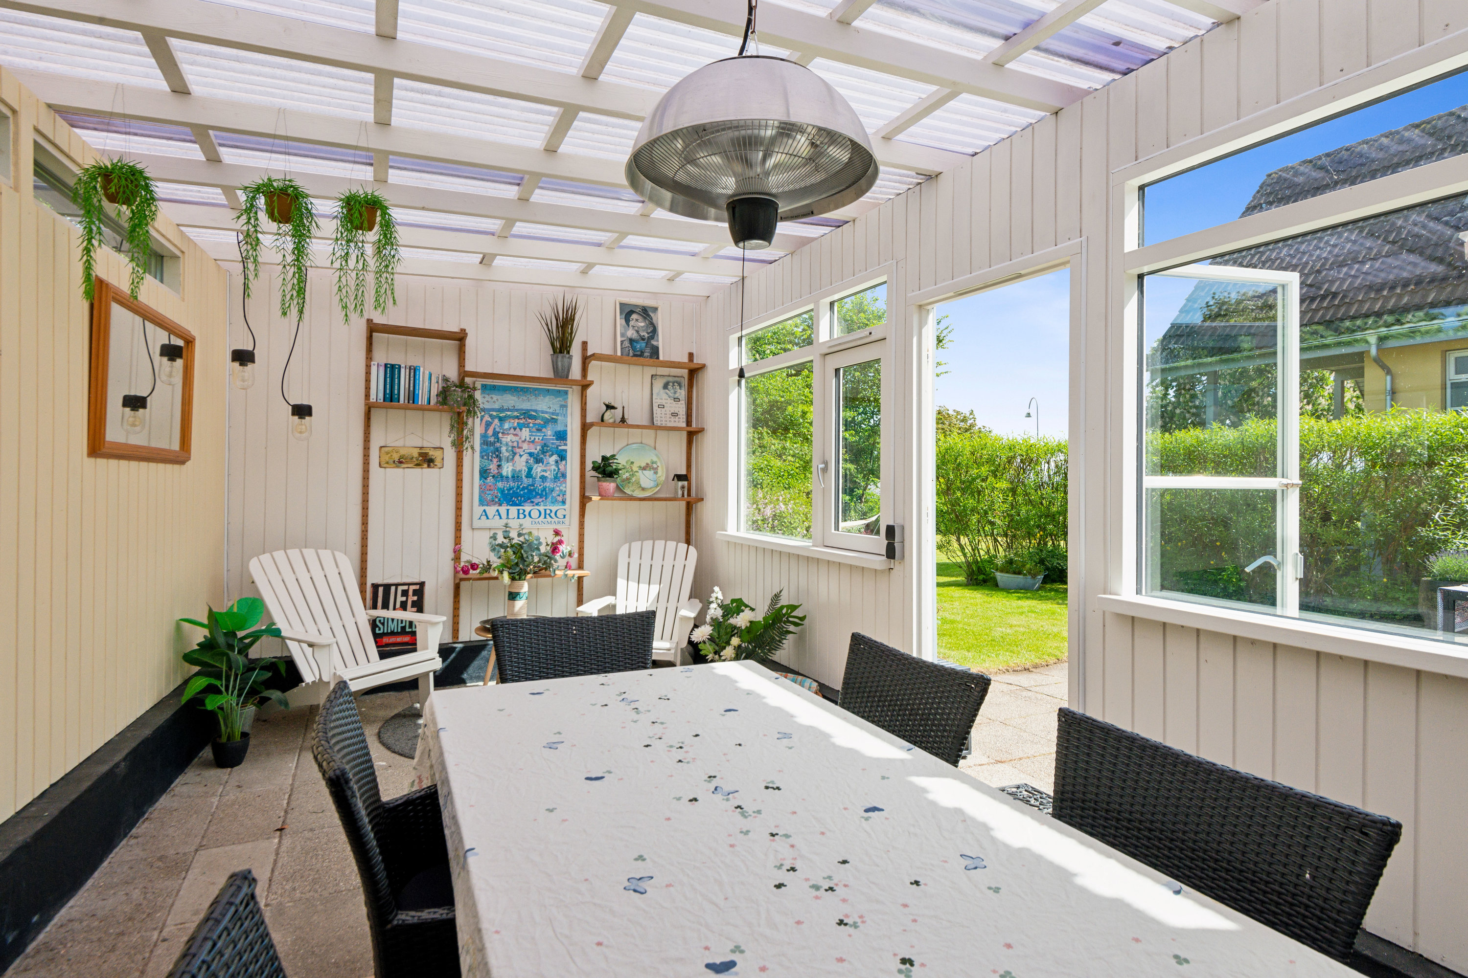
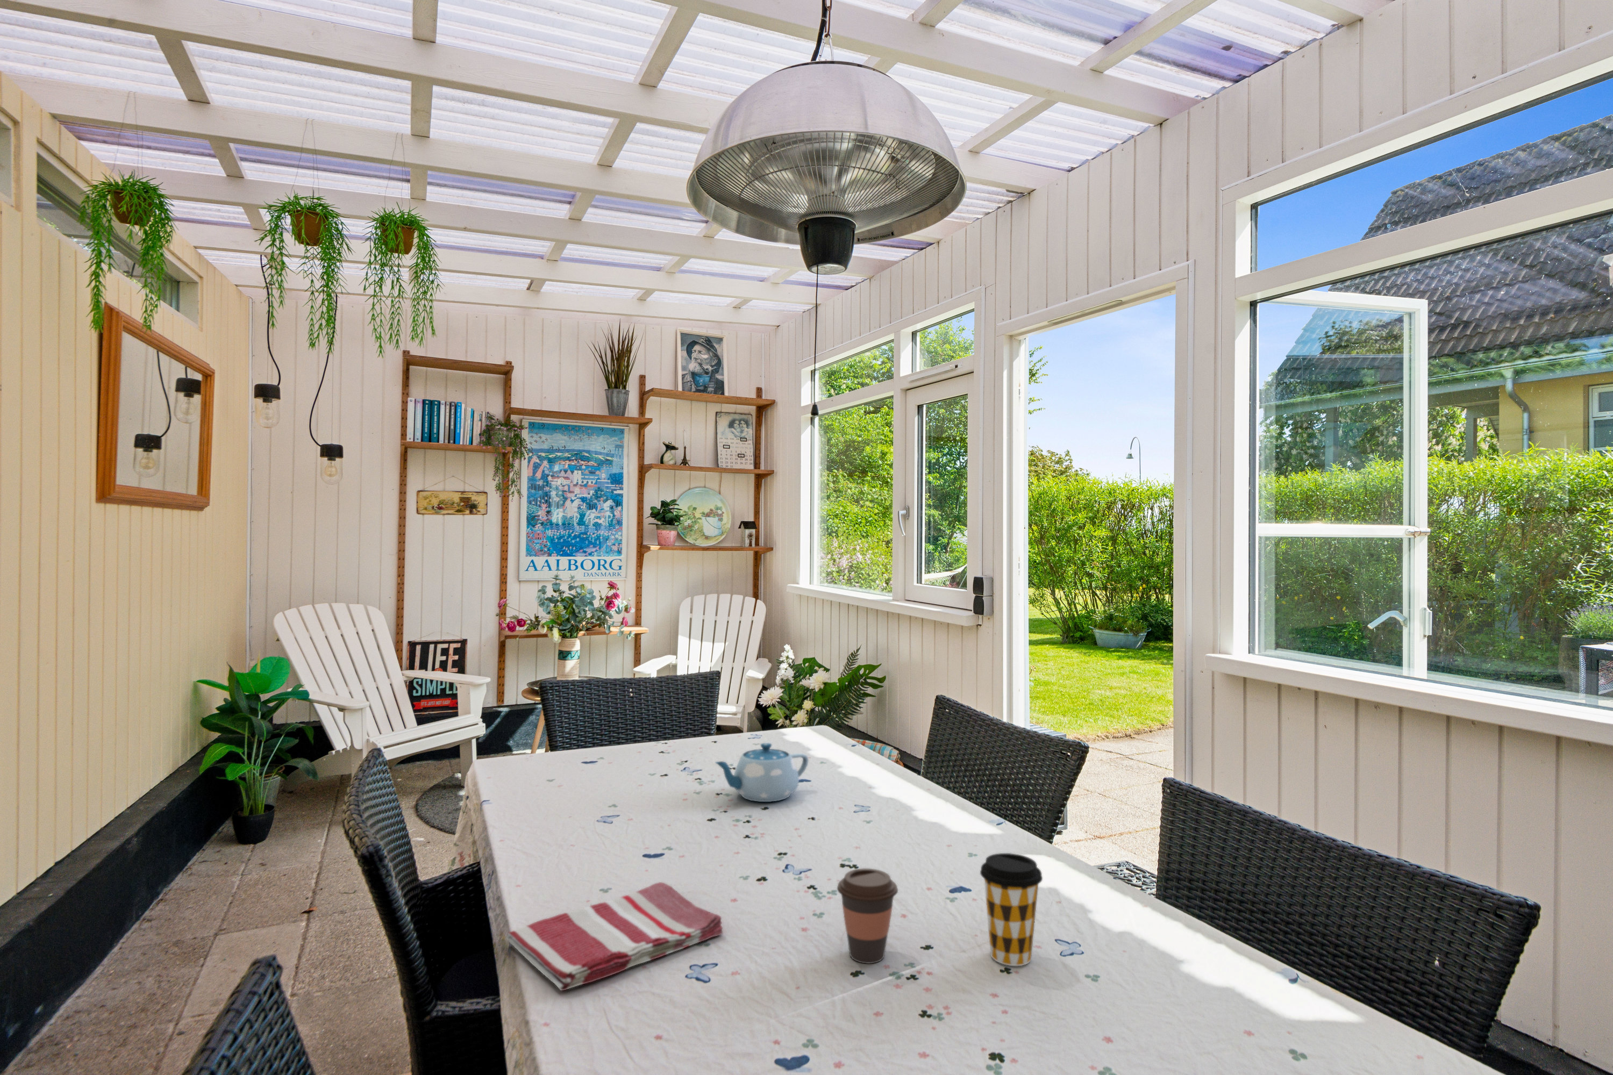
+ chinaware [714,743,809,803]
+ dish towel [506,882,724,991]
+ coffee cup [979,853,1043,967]
+ coffee cup [837,867,899,965]
